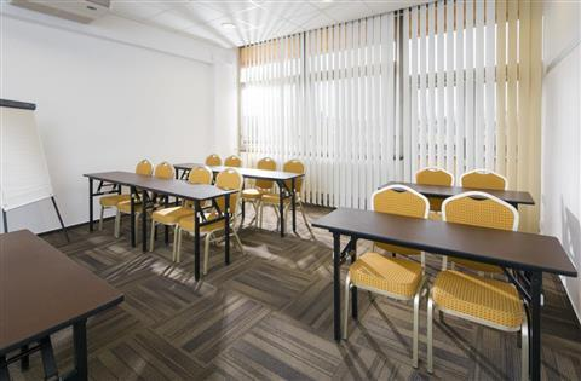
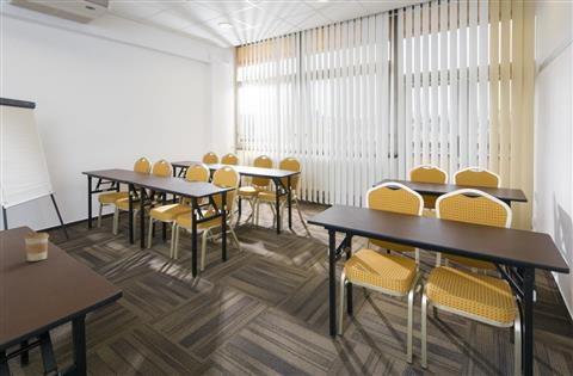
+ coffee cup [23,232,50,263]
